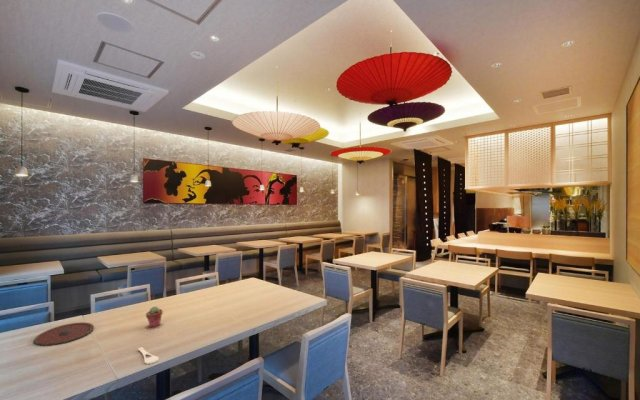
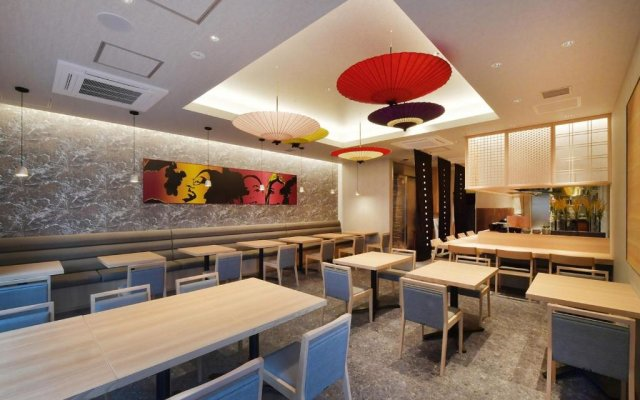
- spoon [137,346,160,365]
- potted succulent [145,305,163,328]
- plate [33,321,95,347]
